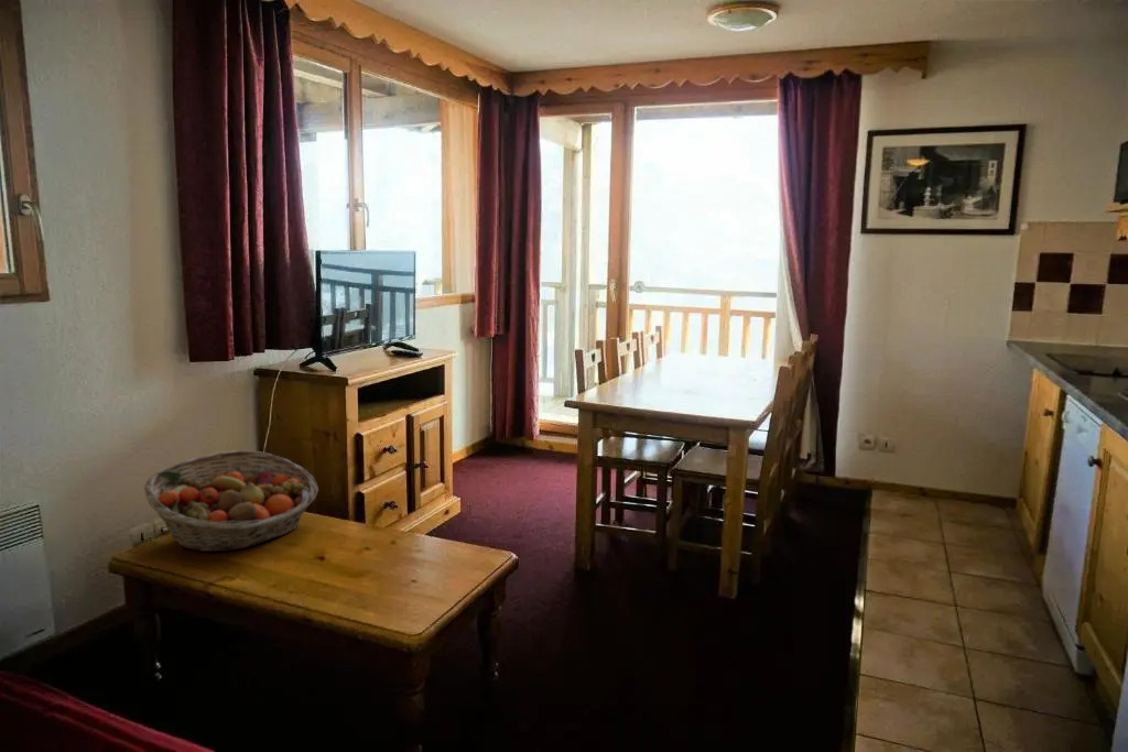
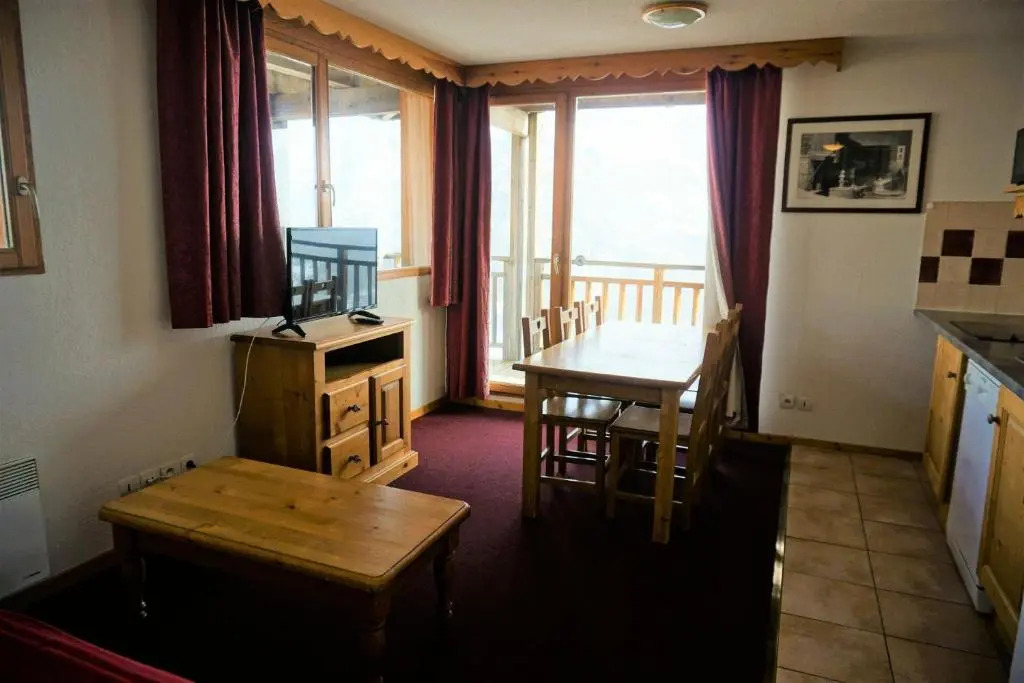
- fruit basket [143,449,319,553]
